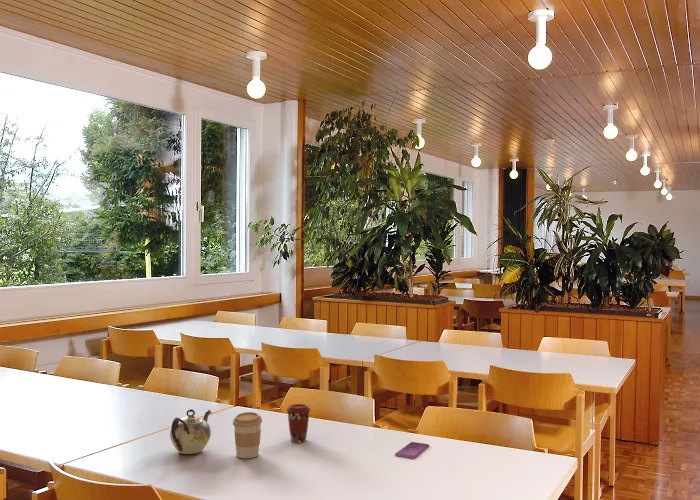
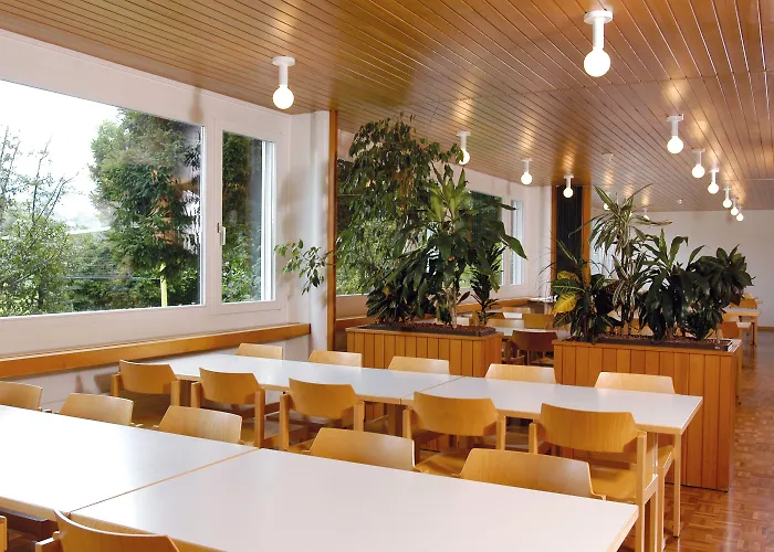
- coffee cup [232,411,263,459]
- teapot [169,408,213,455]
- coffee cup [285,403,312,444]
- smartphone [394,441,430,459]
